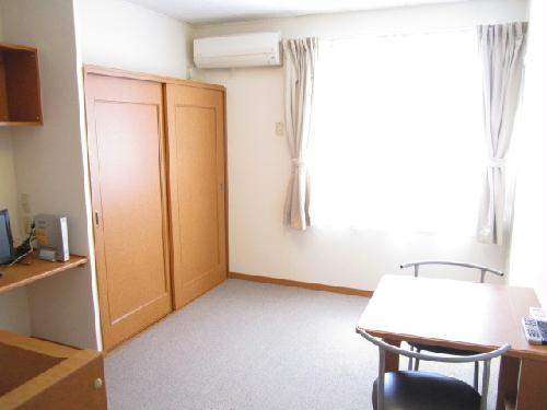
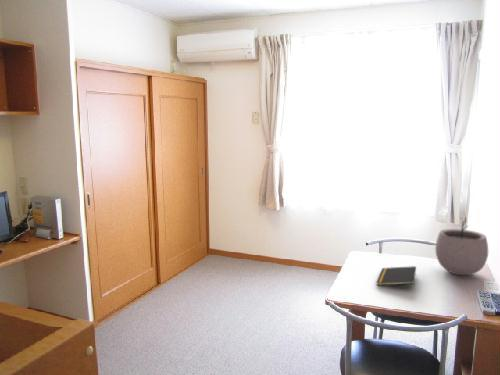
+ notepad [375,265,417,286]
+ plant pot [434,215,489,276]
